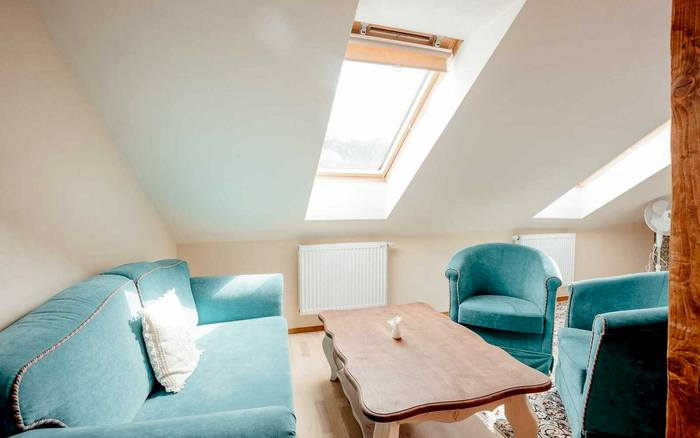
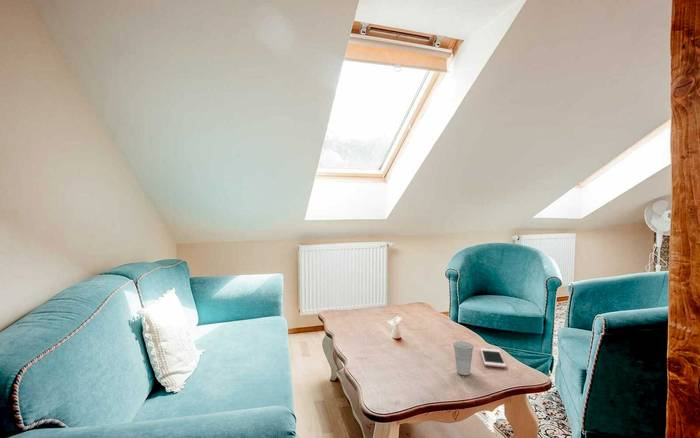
+ cup [452,341,475,376]
+ cell phone [479,347,507,368]
